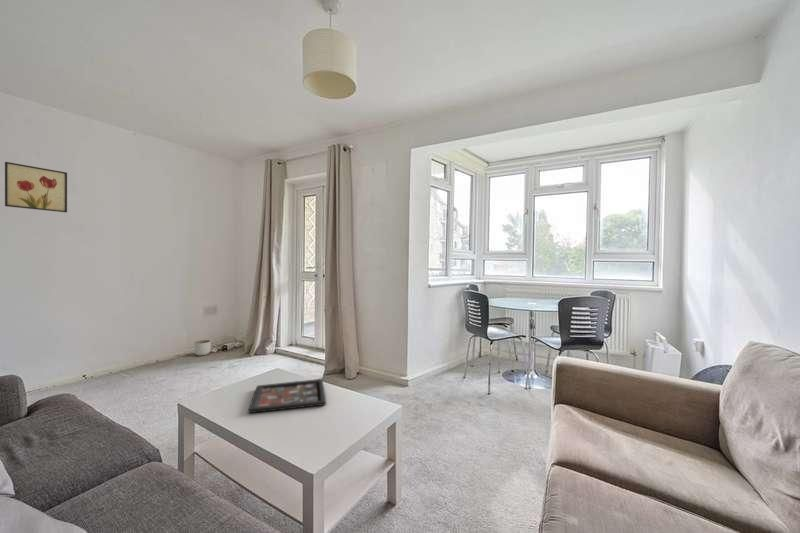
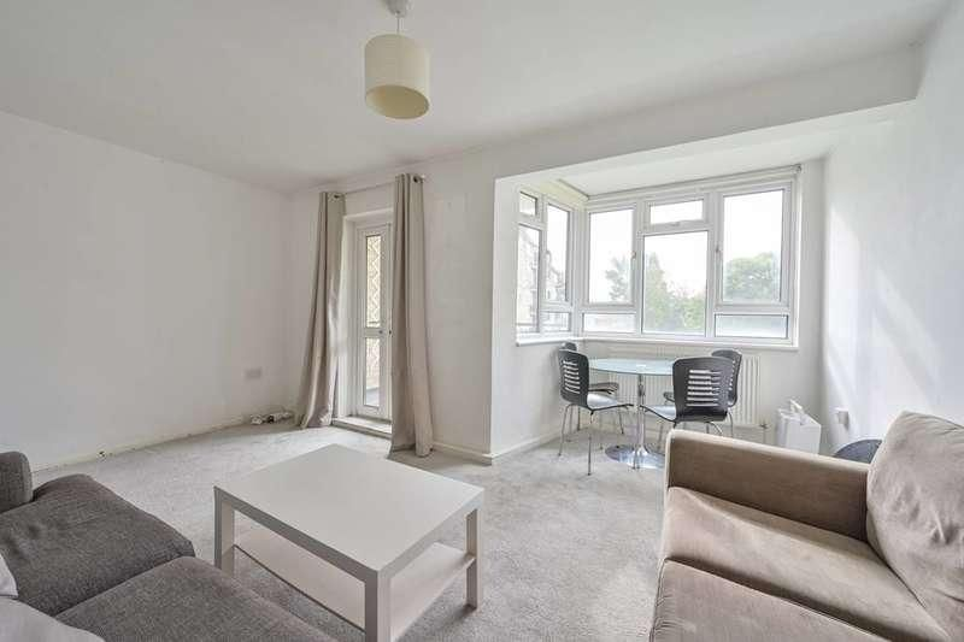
- decorative tray [247,378,327,414]
- planter [193,339,212,357]
- wall art [4,161,68,213]
